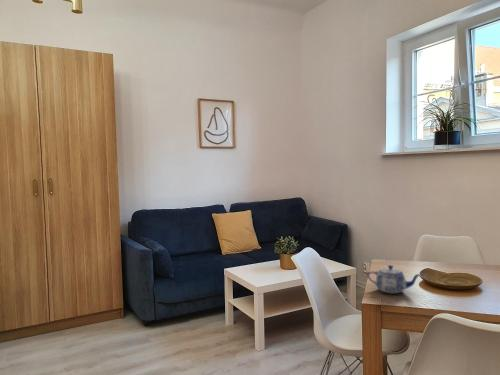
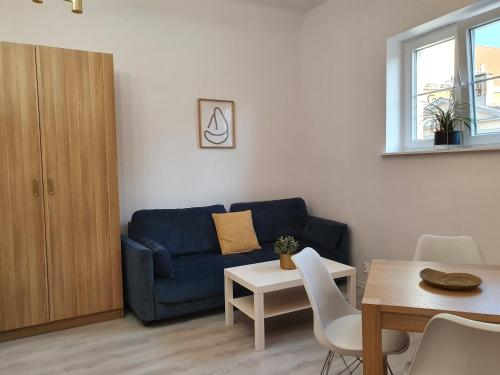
- teapot [366,264,421,294]
